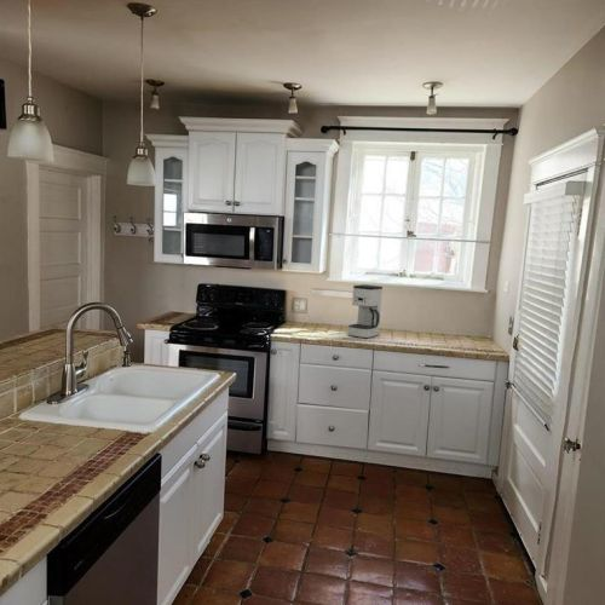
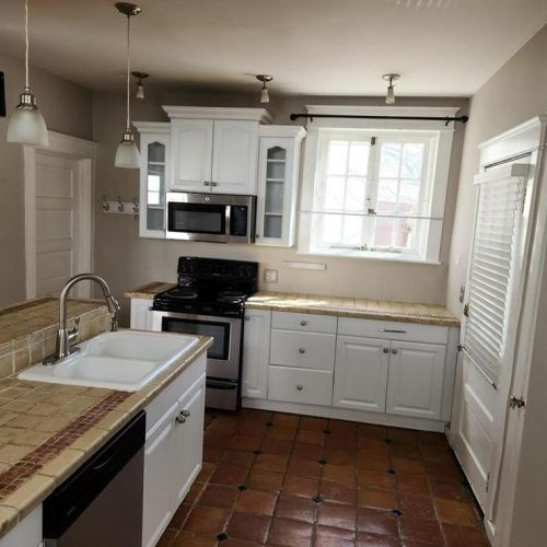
- coffee maker [347,283,384,339]
